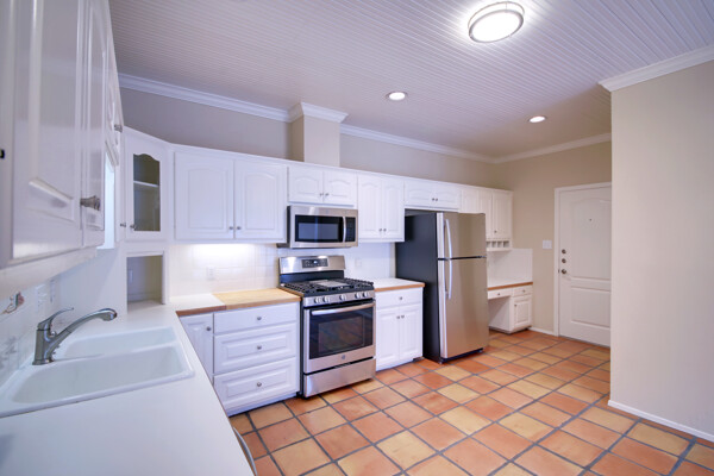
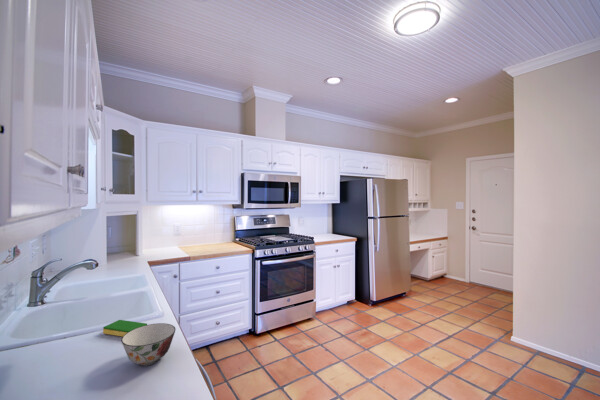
+ dish sponge [102,319,148,337]
+ soup bowl [120,322,176,367]
